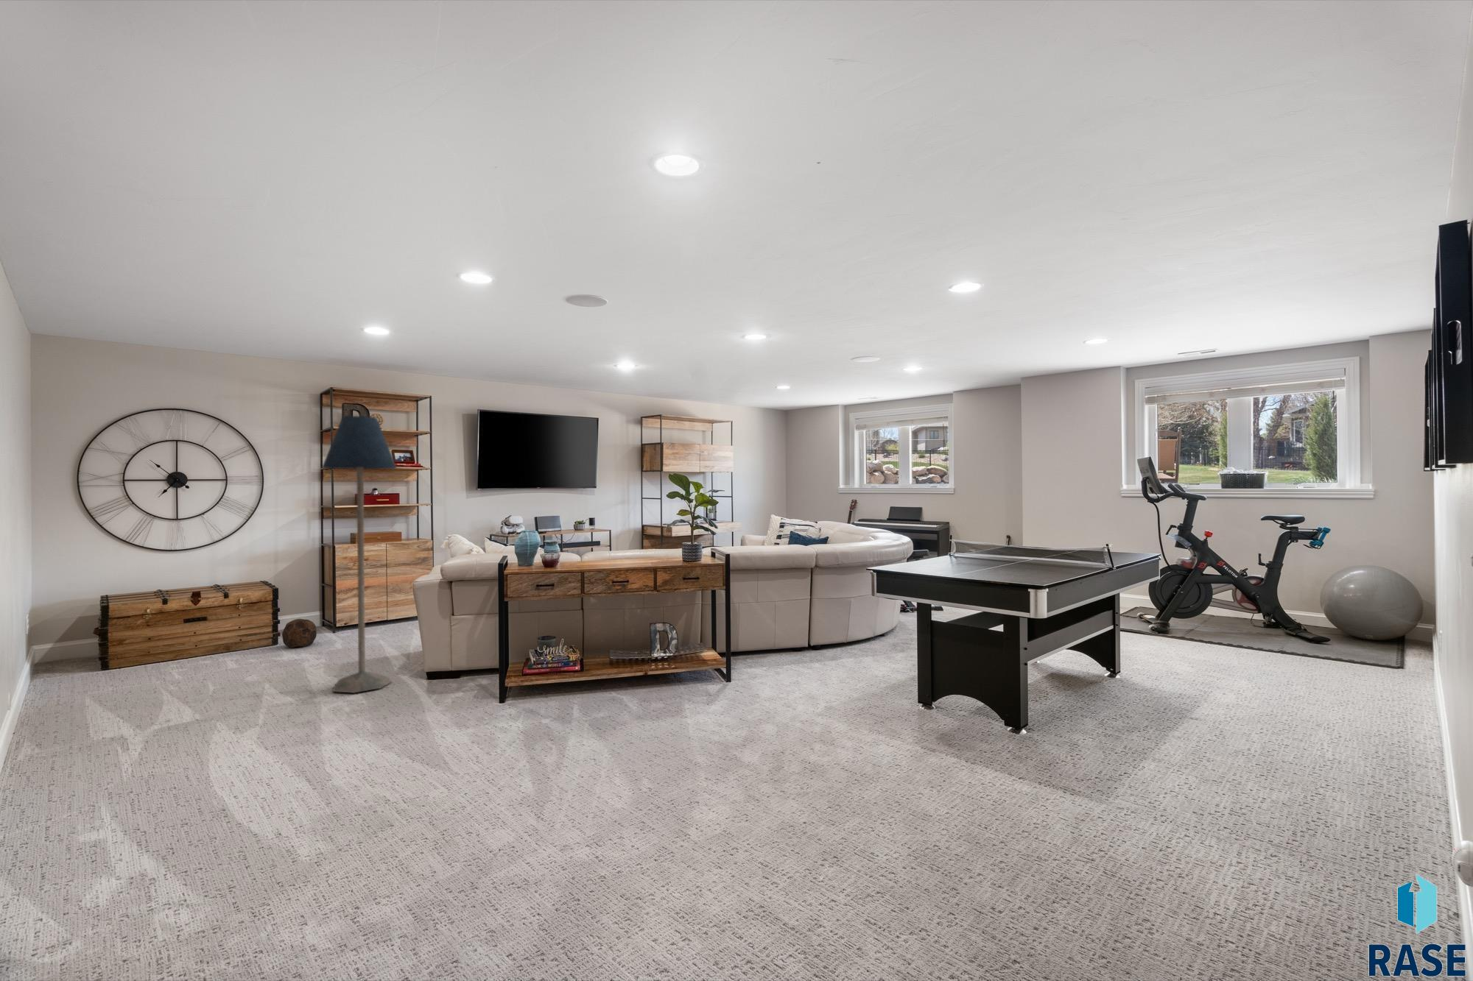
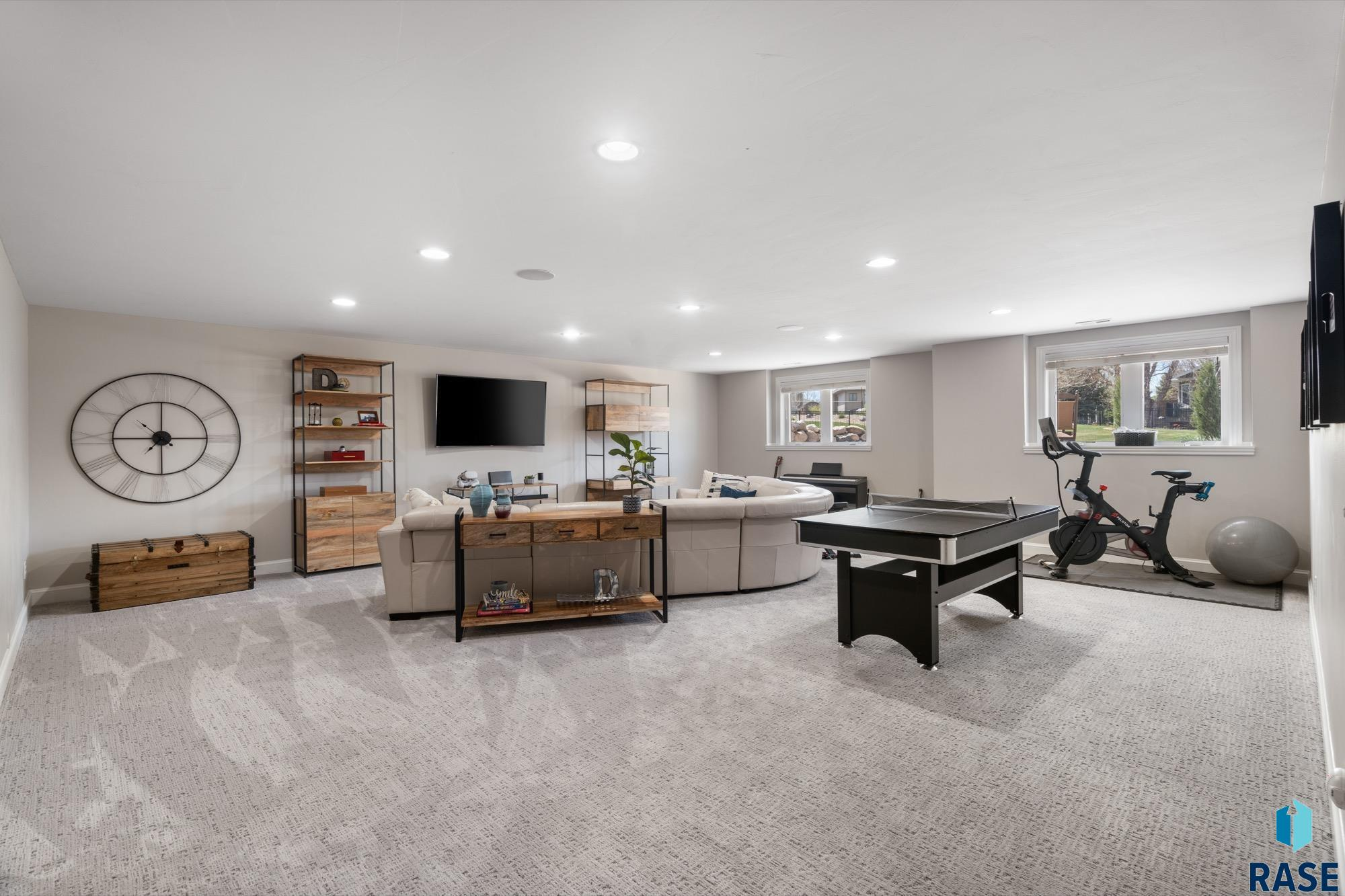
- soccer ball [281,619,318,648]
- floor lamp [321,415,396,694]
